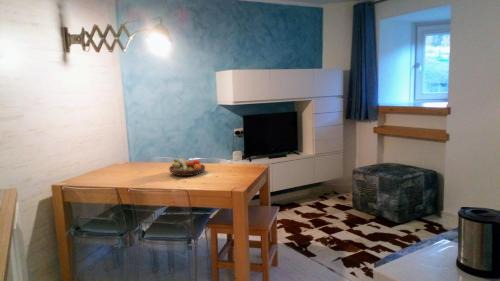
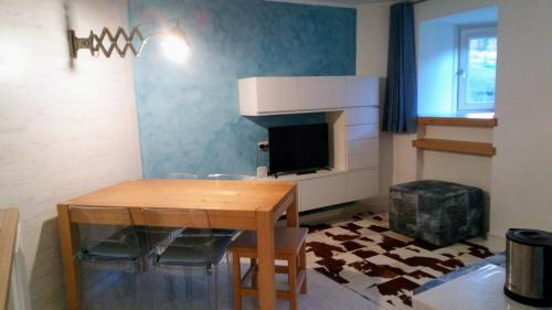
- fruit bowl [168,157,206,177]
